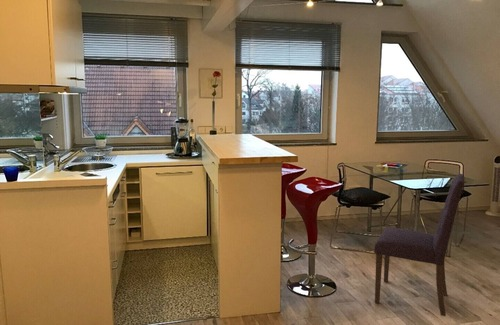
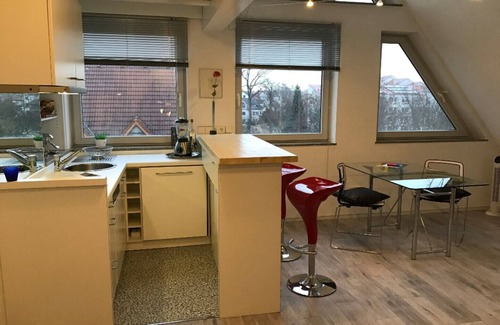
- dining chair [373,173,465,317]
